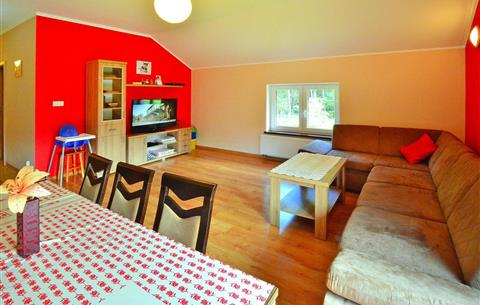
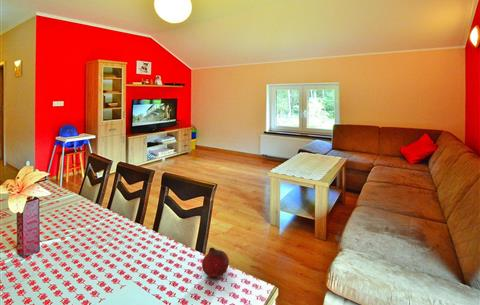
+ fruit [201,246,230,278]
